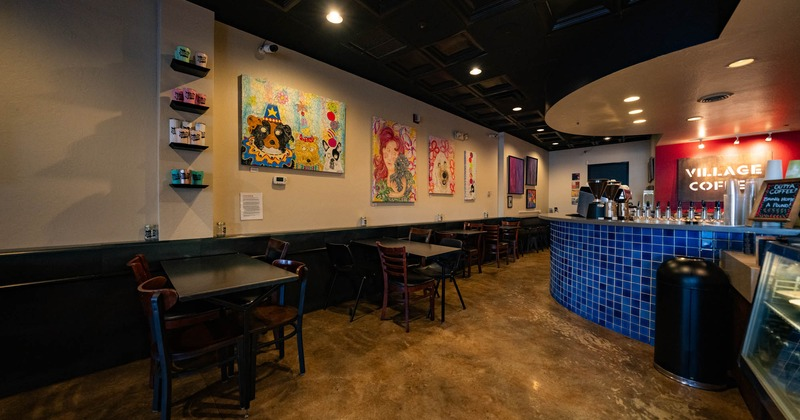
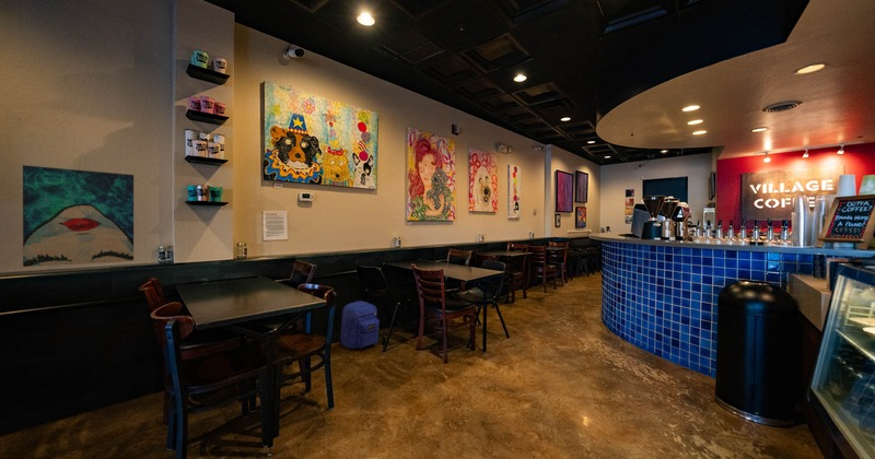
+ wall art [22,164,135,268]
+ backpack [338,301,381,350]
